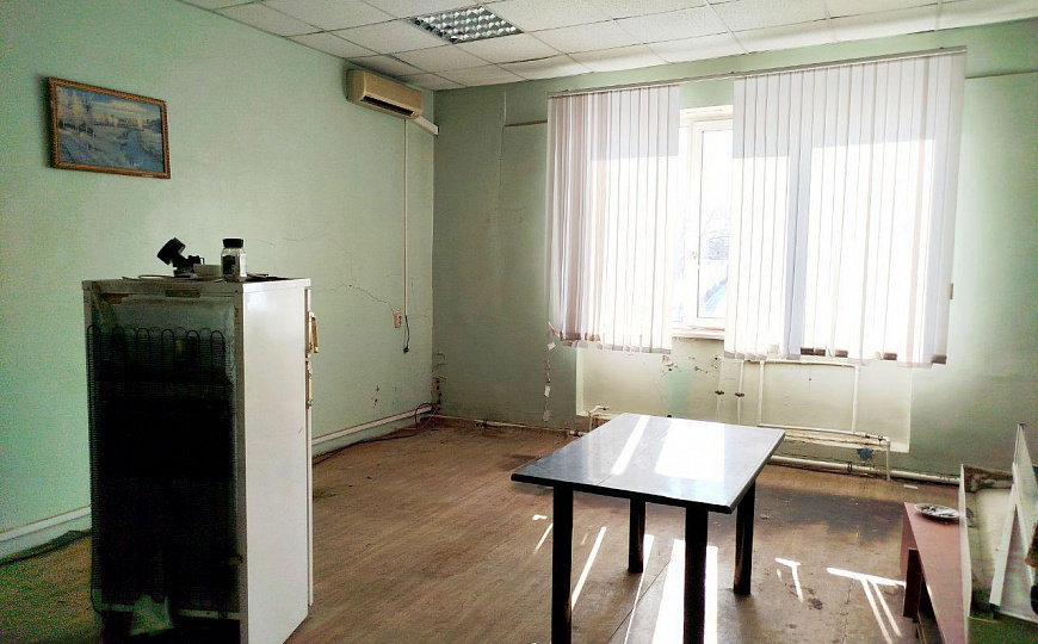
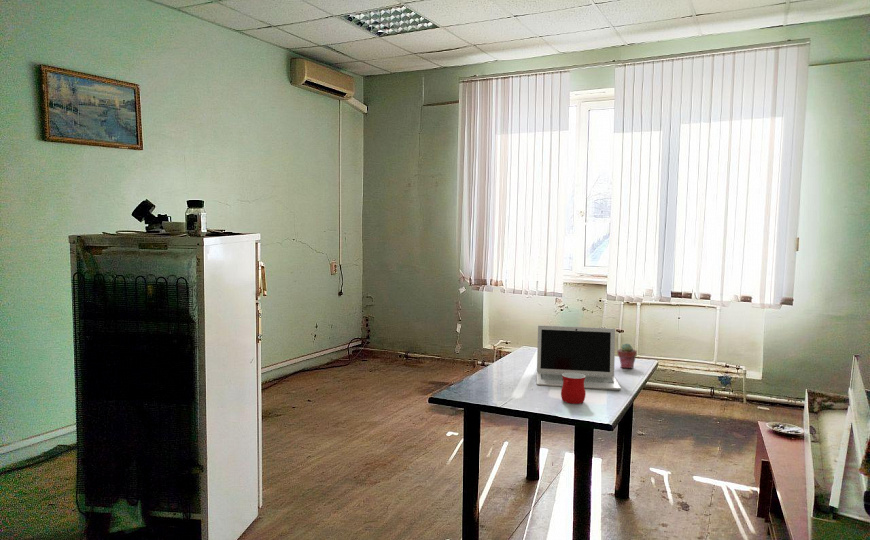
+ potted succulent [616,343,638,369]
+ mug [560,373,587,405]
+ laptop [535,324,622,391]
